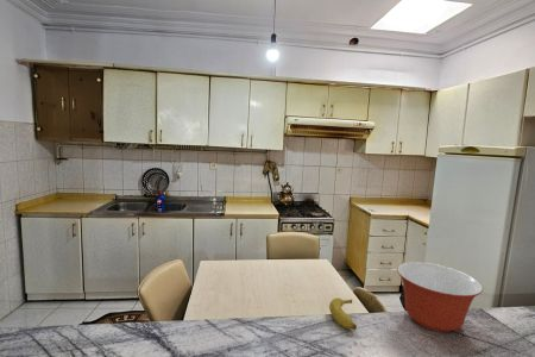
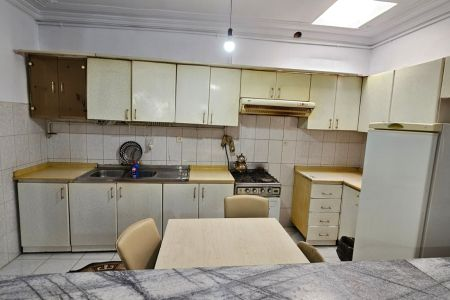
- banana [328,296,358,331]
- mixing bowl [396,261,484,333]
